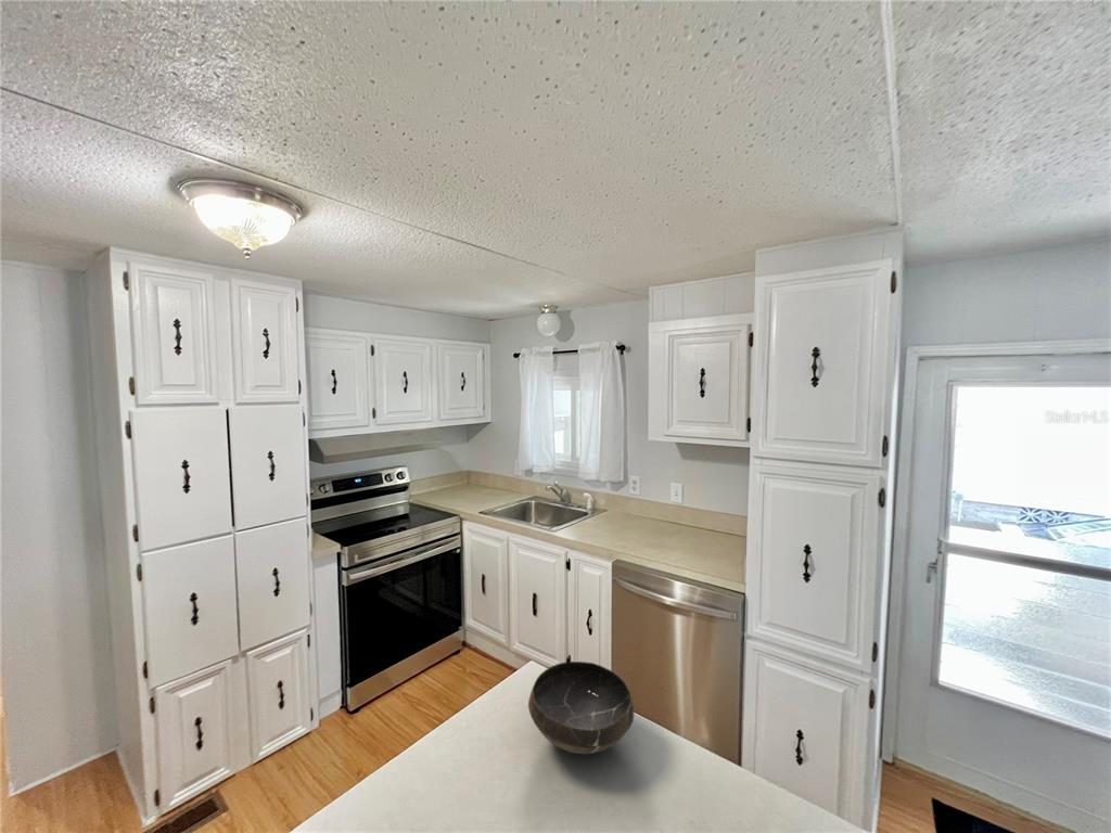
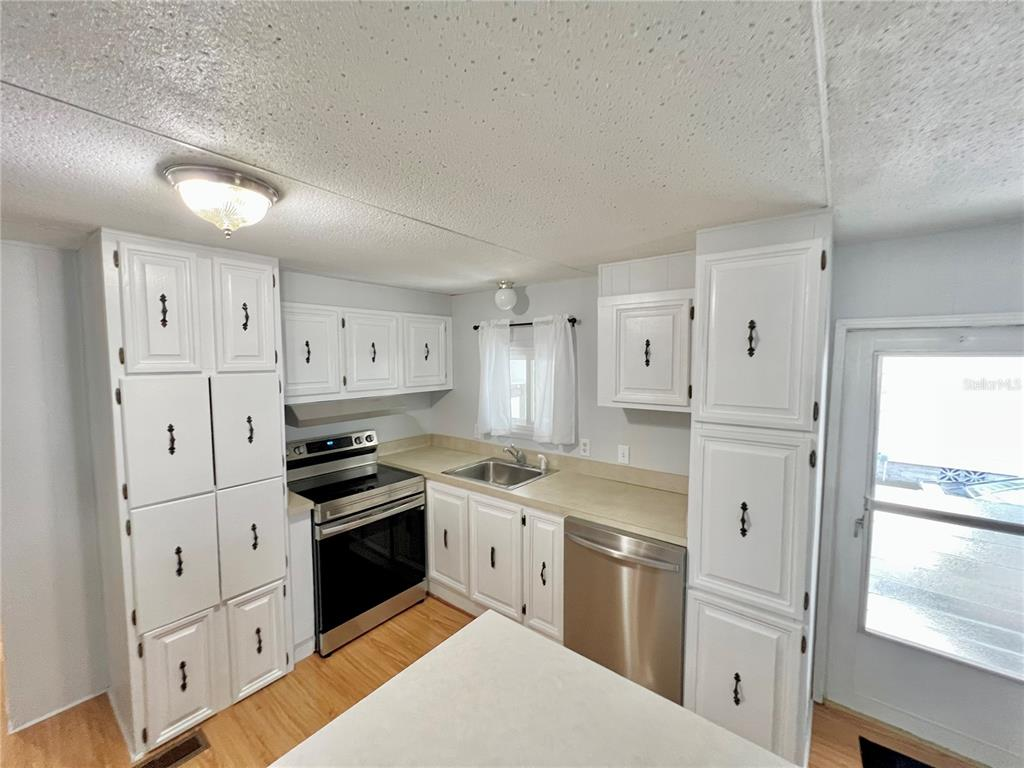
- bowl [527,661,635,755]
